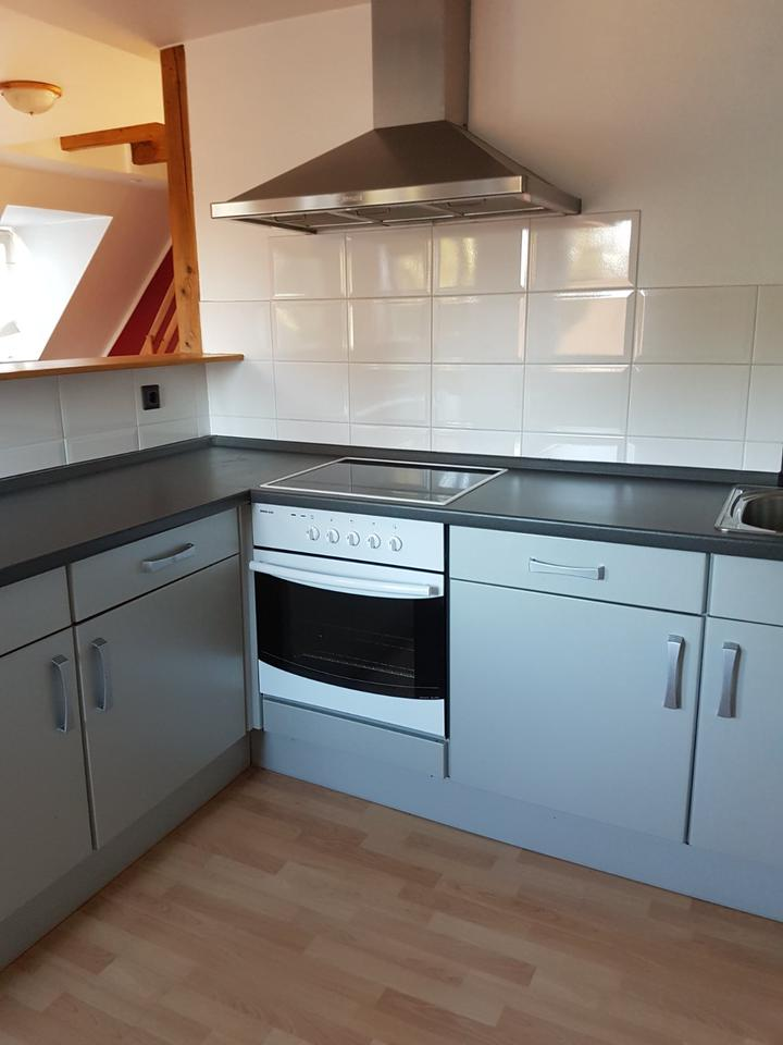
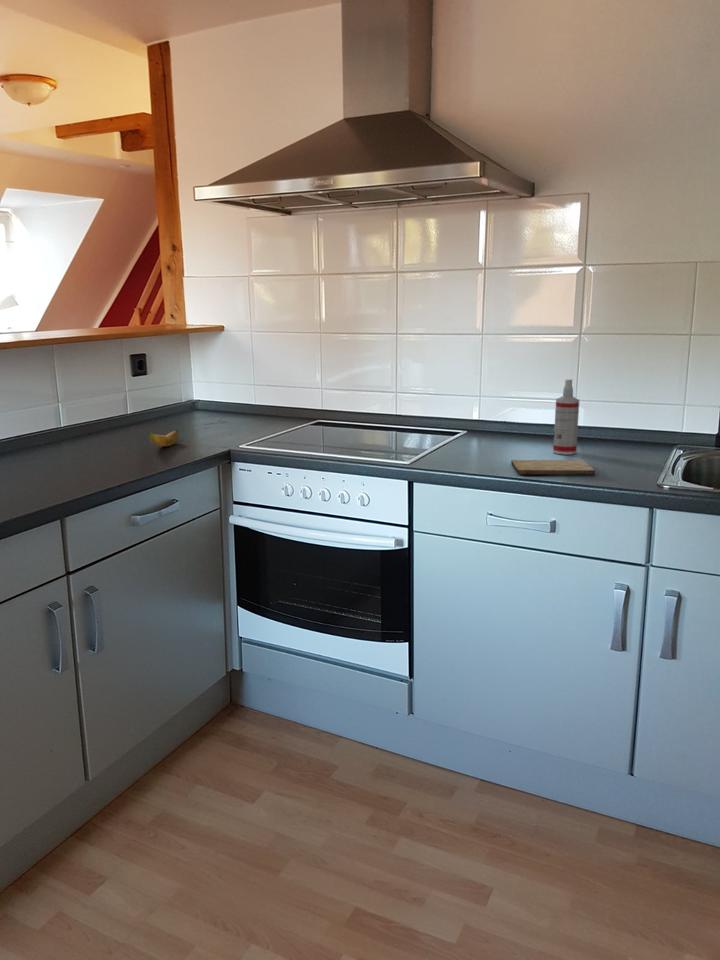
+ banana [148,429,179,447]
+ spray bottle [552,378,580,456]
+ cutting board [510,459,596,477]
